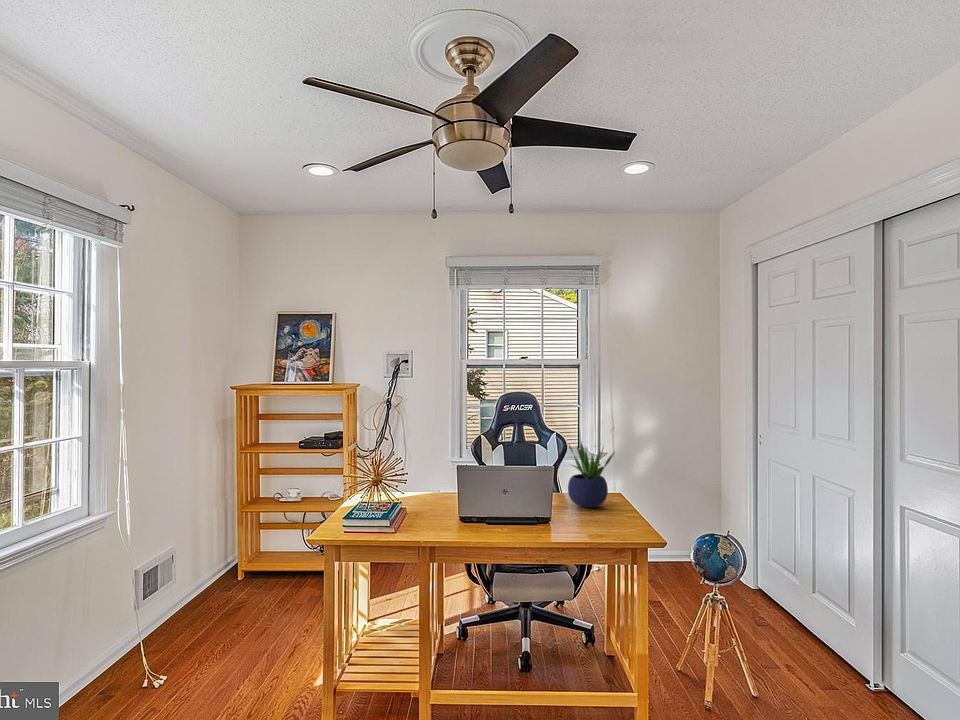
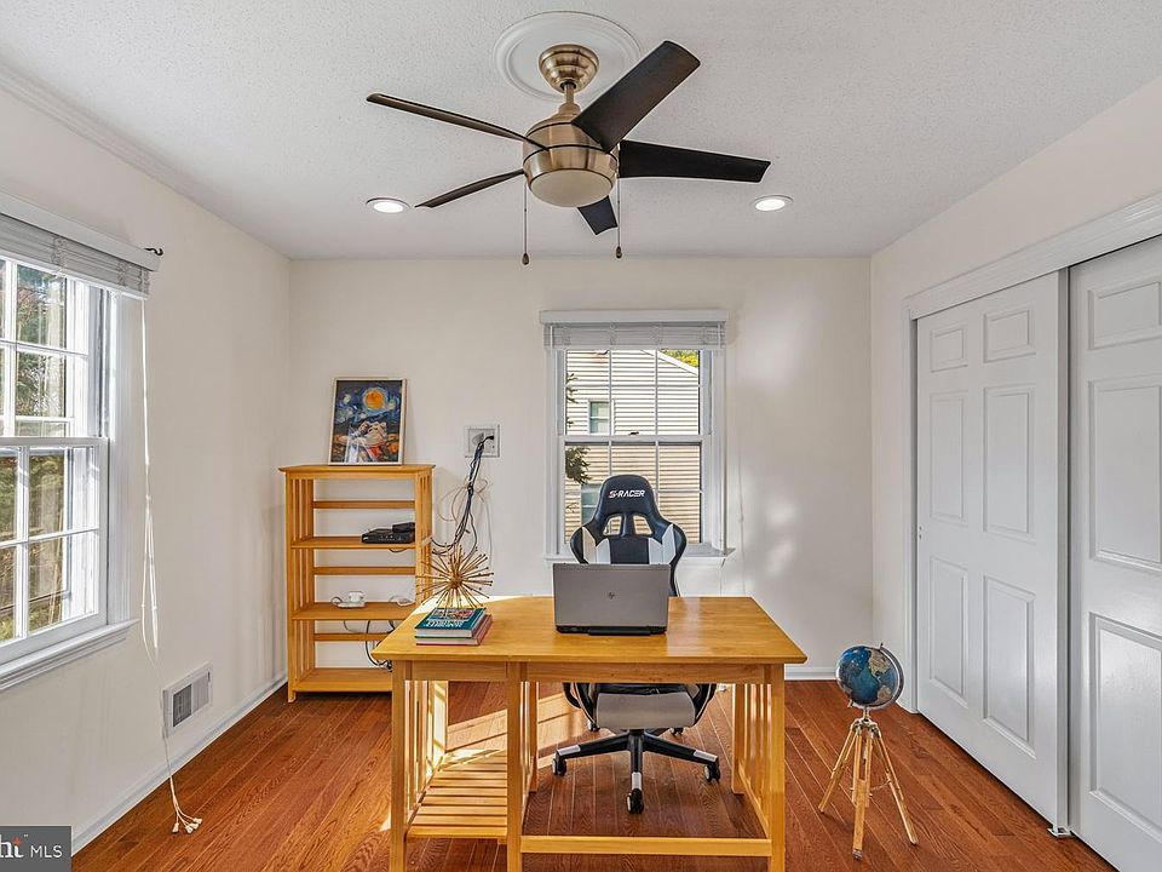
- potted plant [567,440,616,509]
